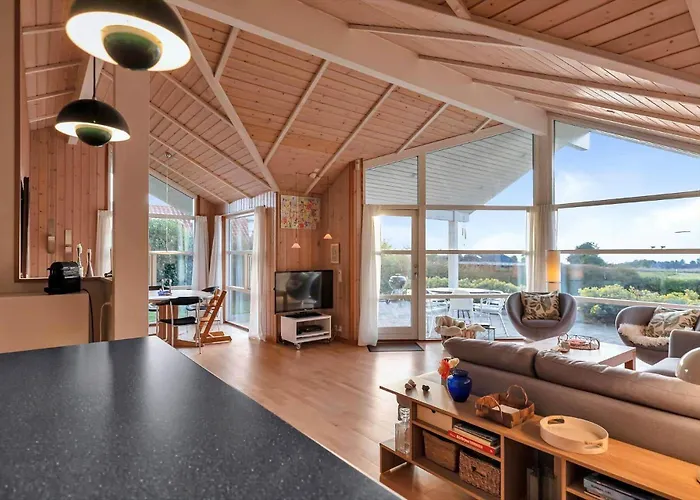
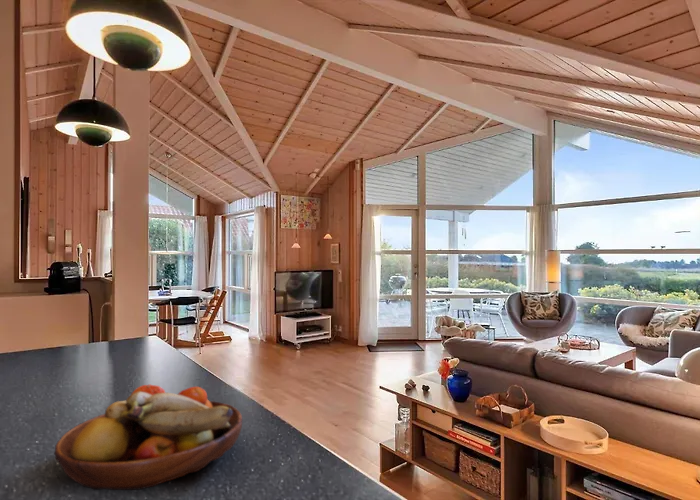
+ fruit bowl [53,384,243,491]
